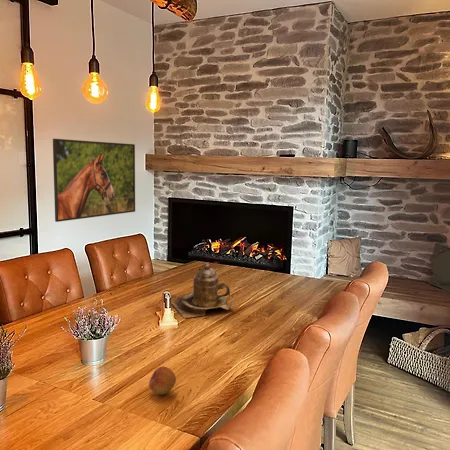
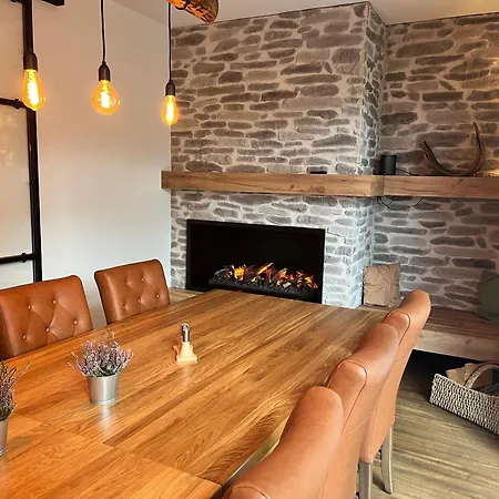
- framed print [52,138,136,223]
- teapot [170,262,234,319]
- fruit [148,366,177,396]
